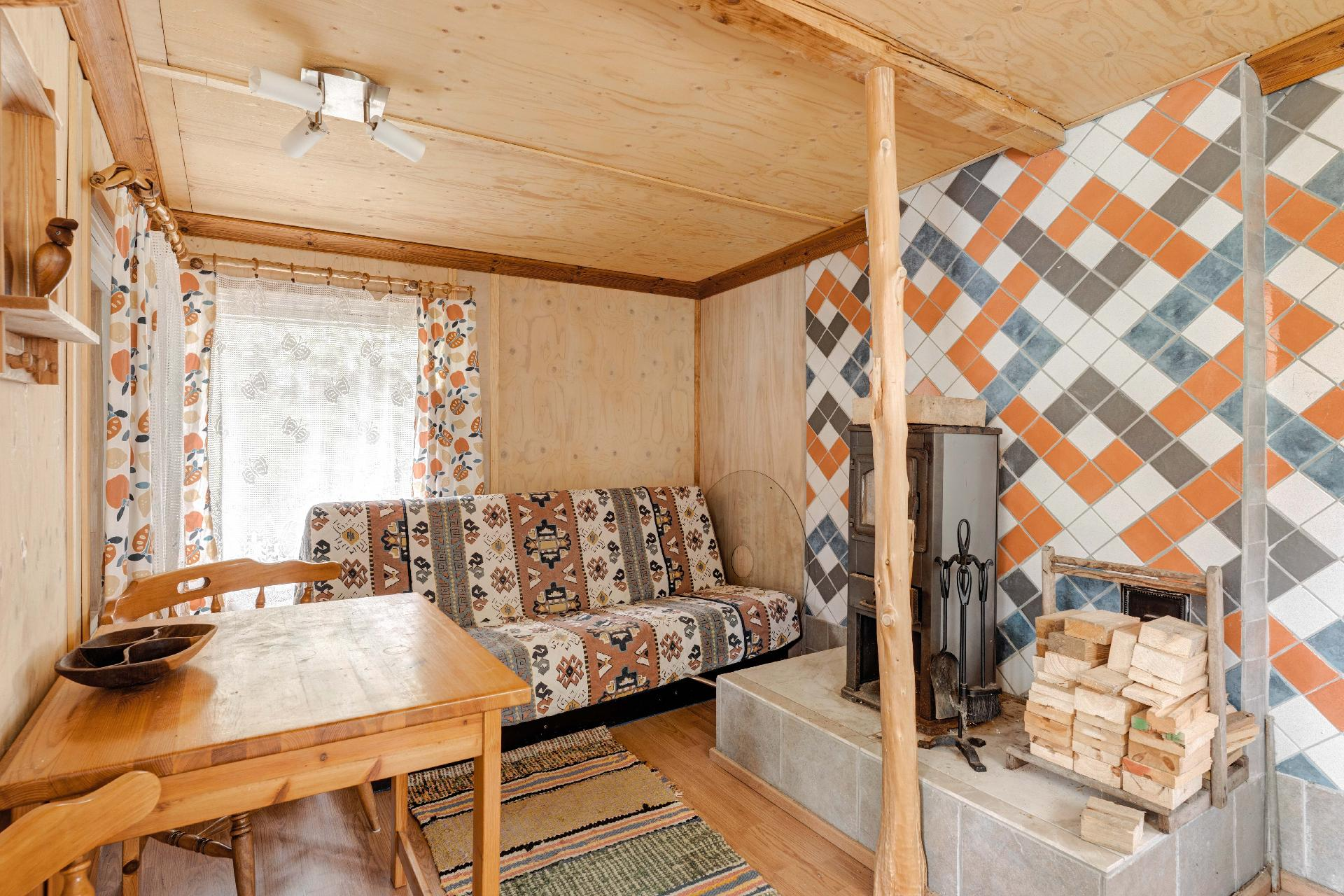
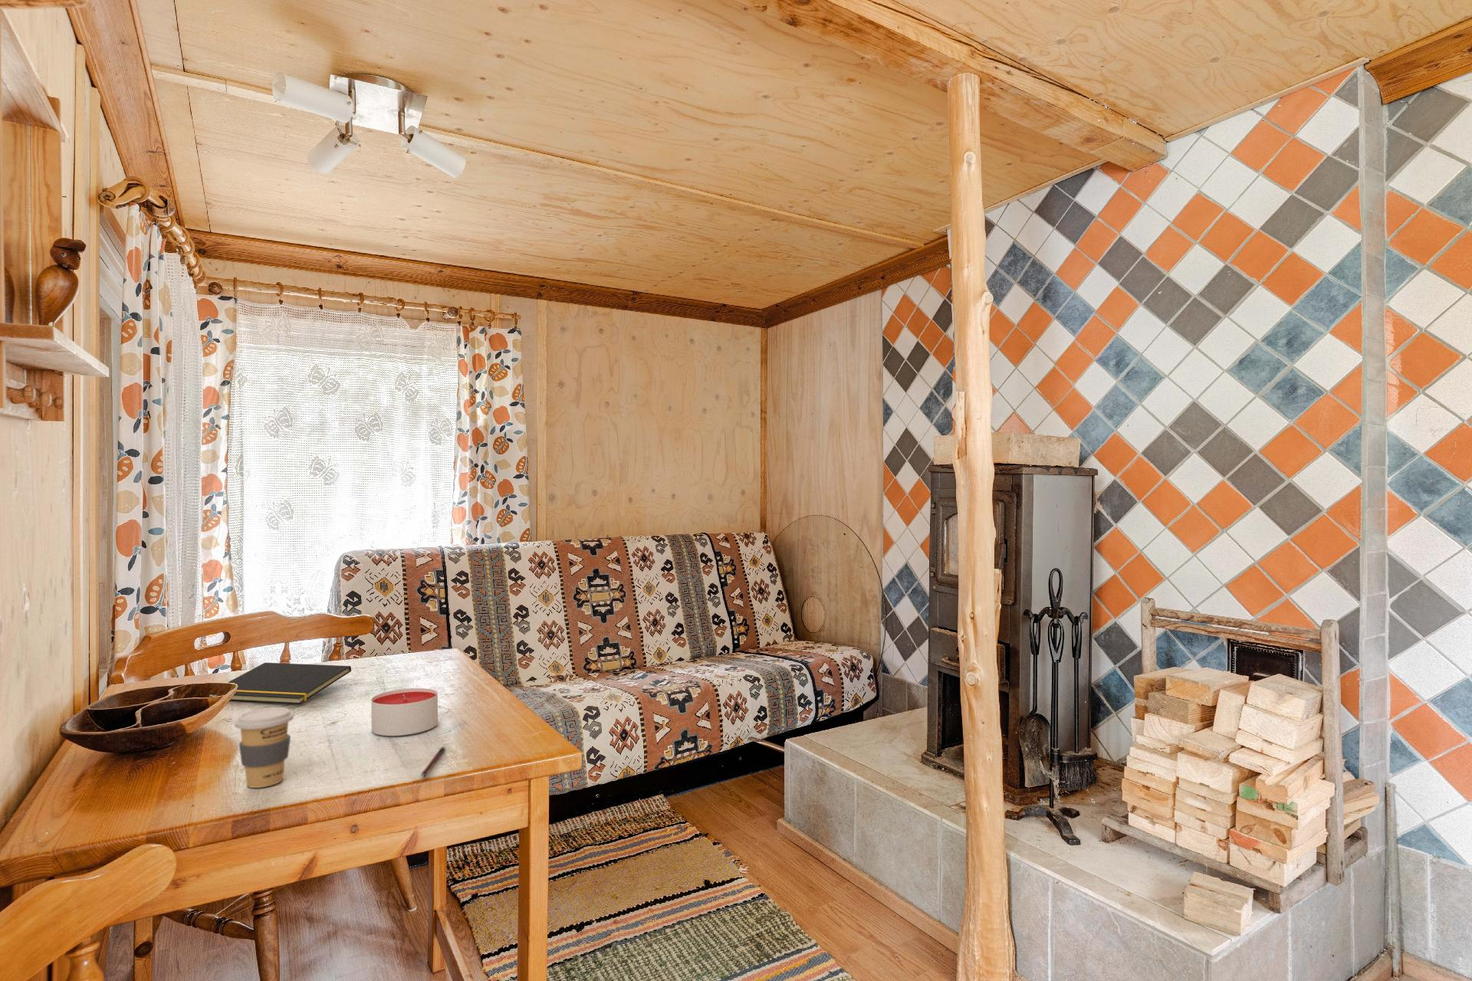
+ coffee cup [233,706,295,788]
+ notepad [208,662,352,705]
+ pen [421,745,446,777]
+ candle [370,688,438,737]
